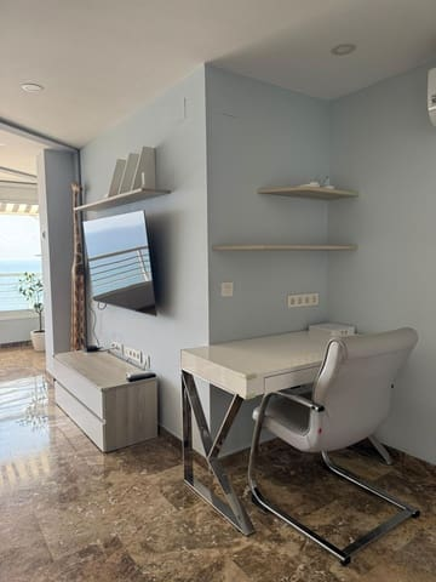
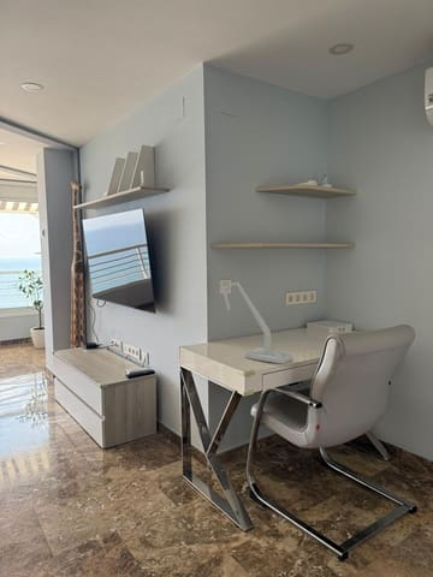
+ desk lamp [223,281,295,364]
